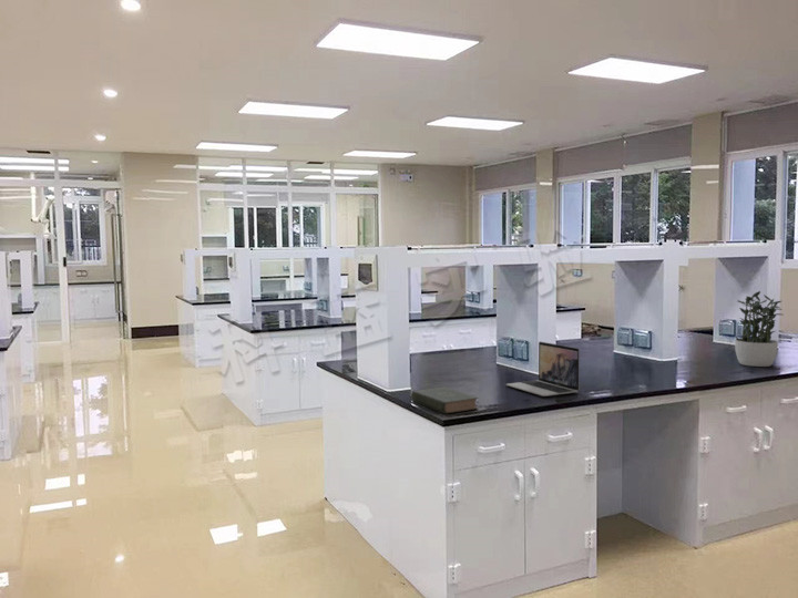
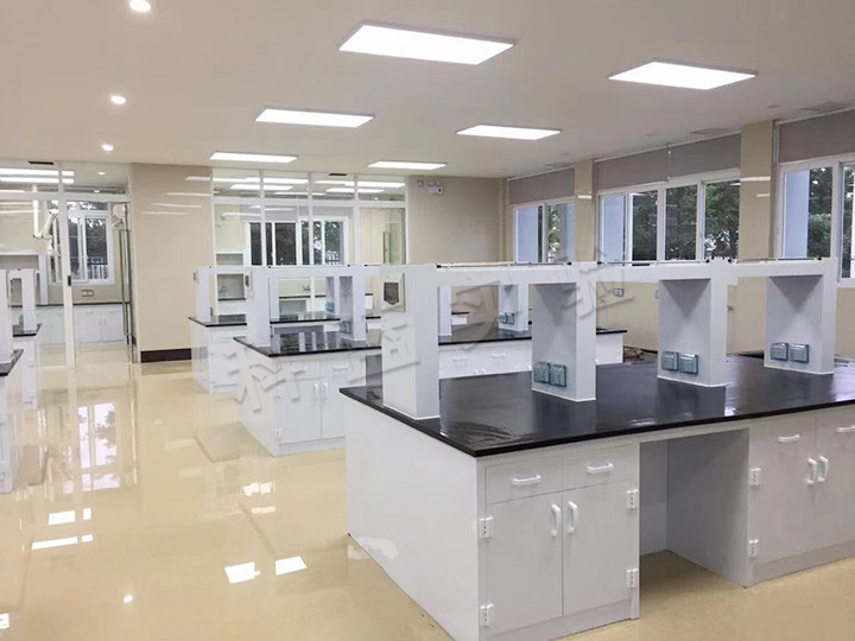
- potted plant [734,290,784,368]
- laptop [505,341,581,398]
- book [410,386,479,415]
